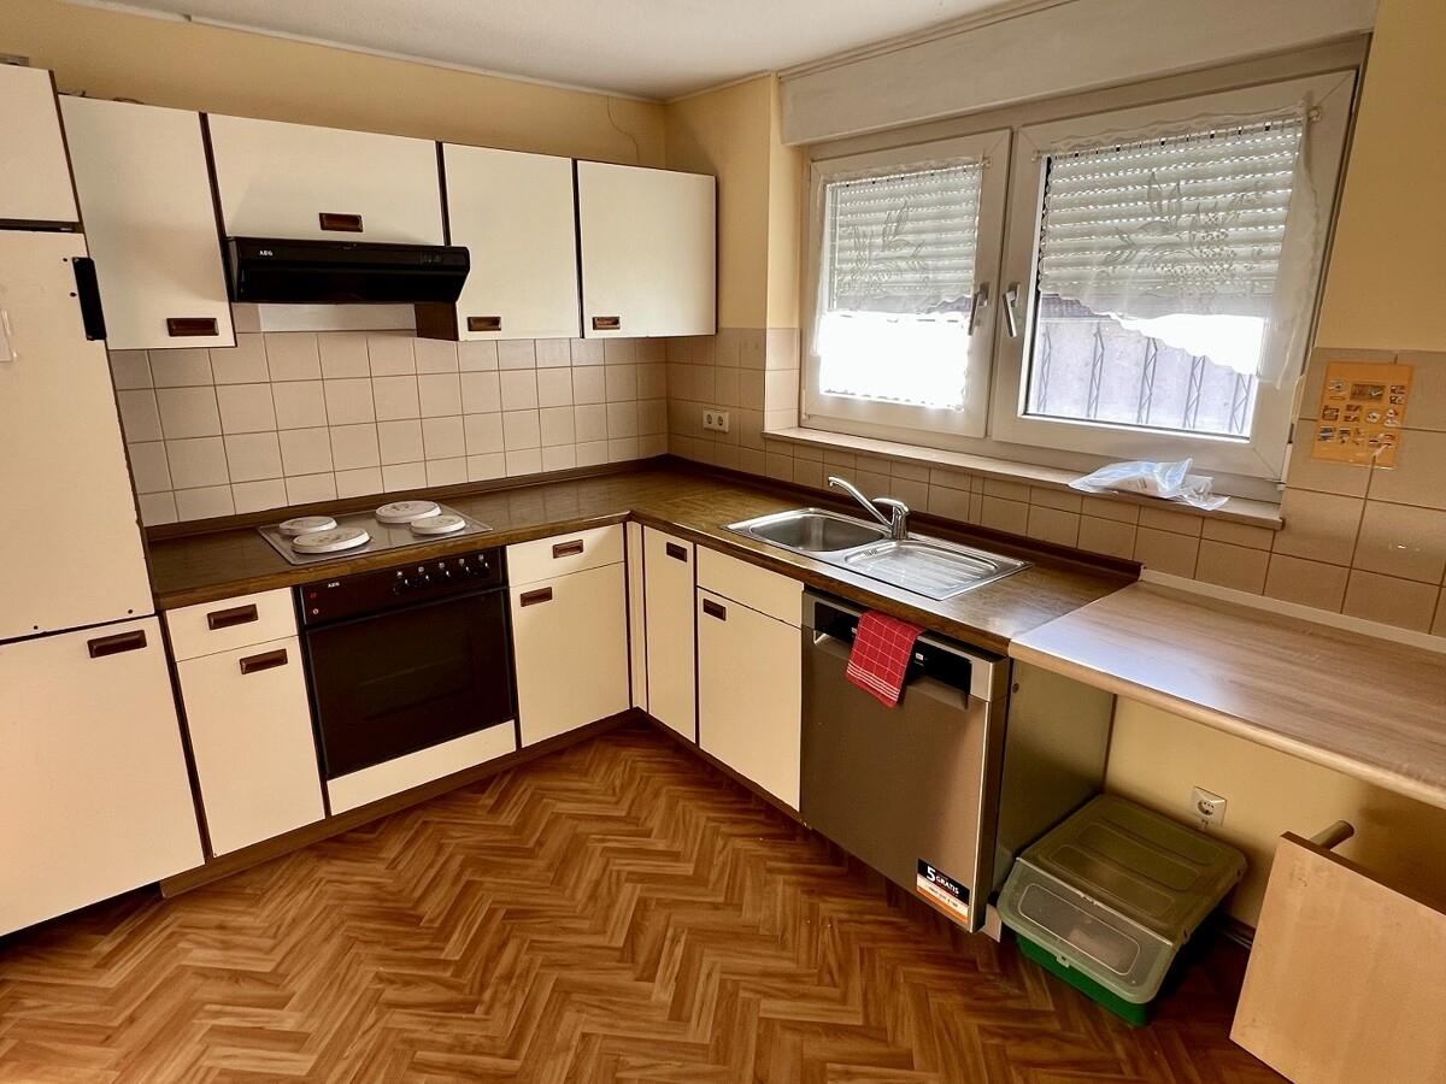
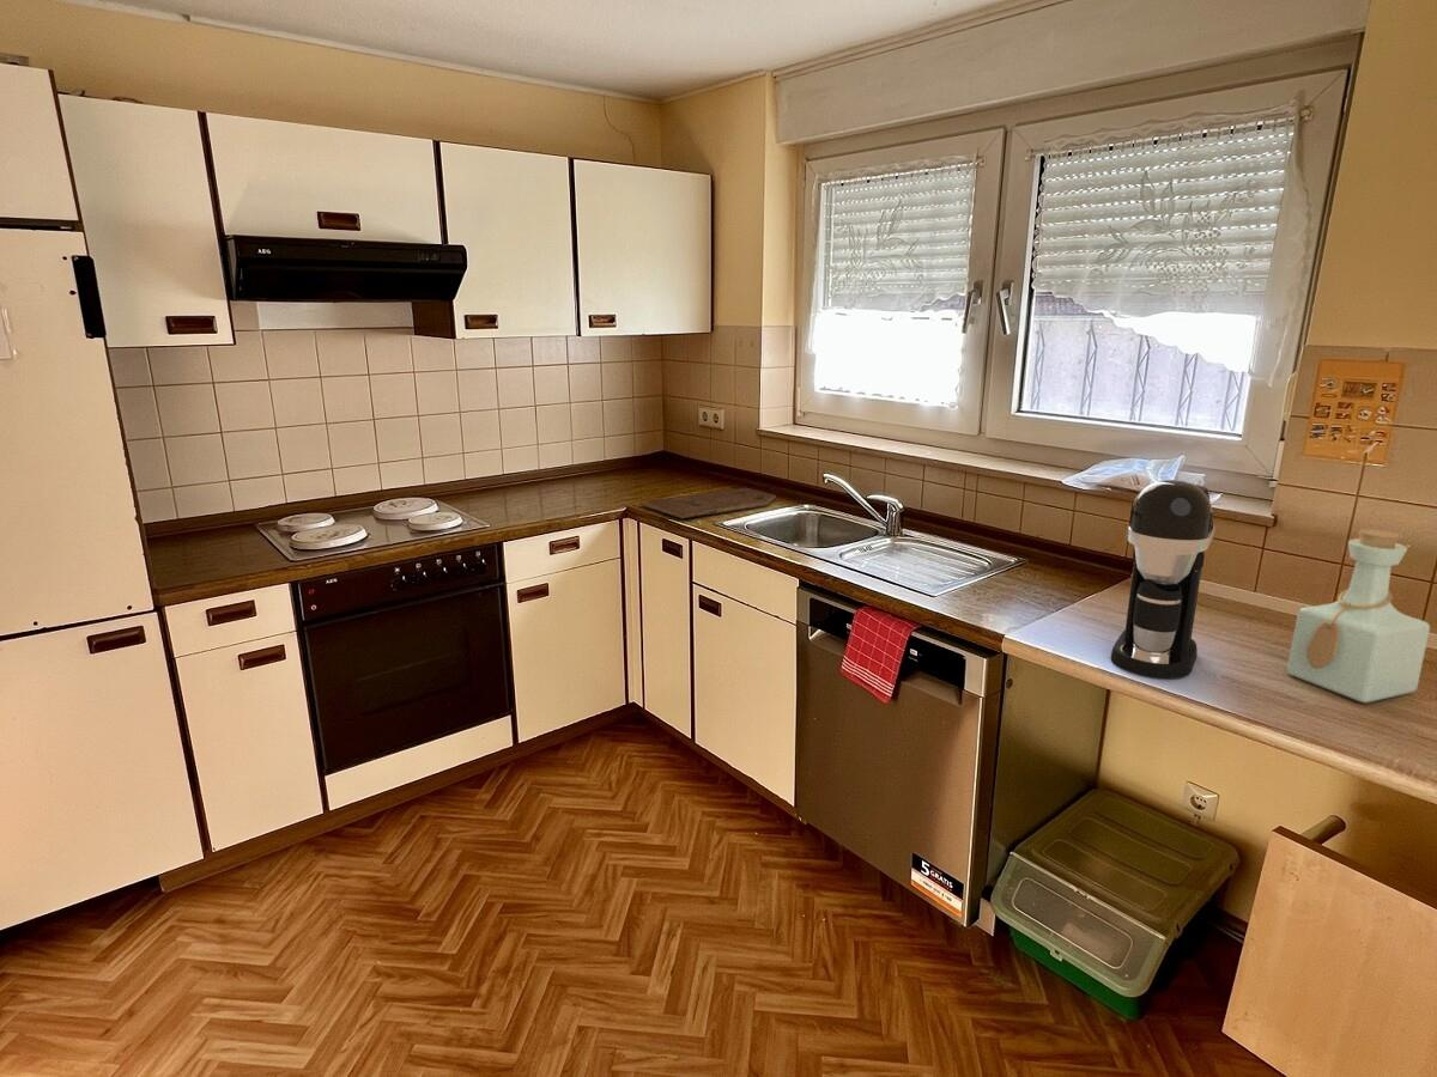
+ cutting board [639,487,777,519]
+ bottle [1286,528,1431,704]
+ coffee maker [1109,479,1217,680]
